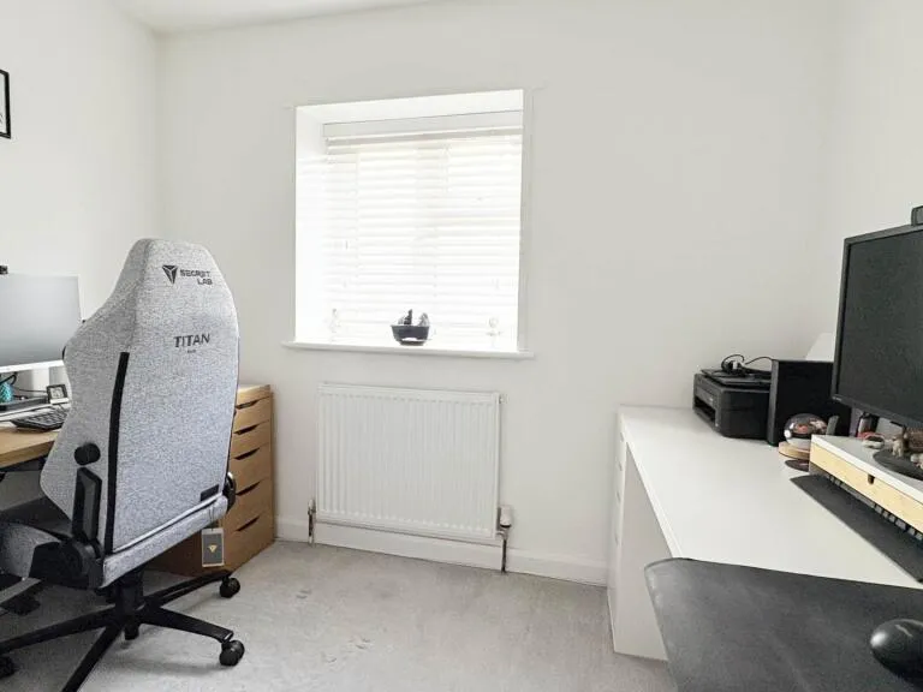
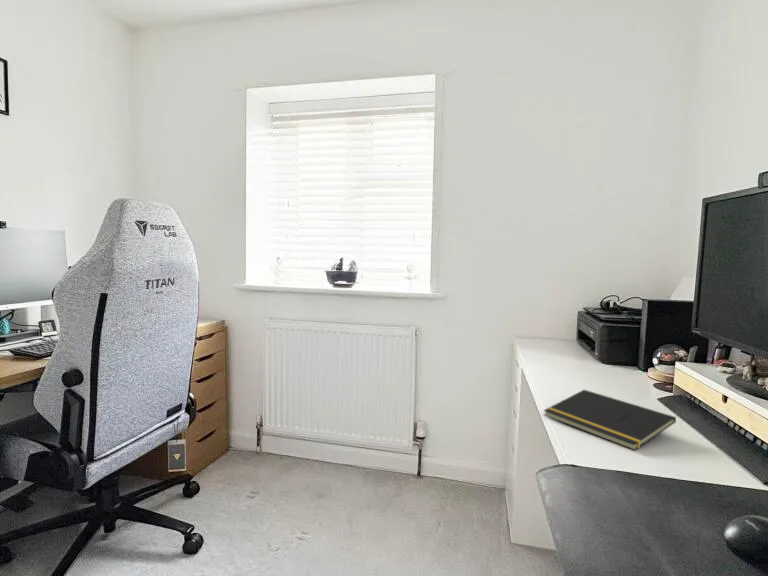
+ notepad [543,389,677,452]
